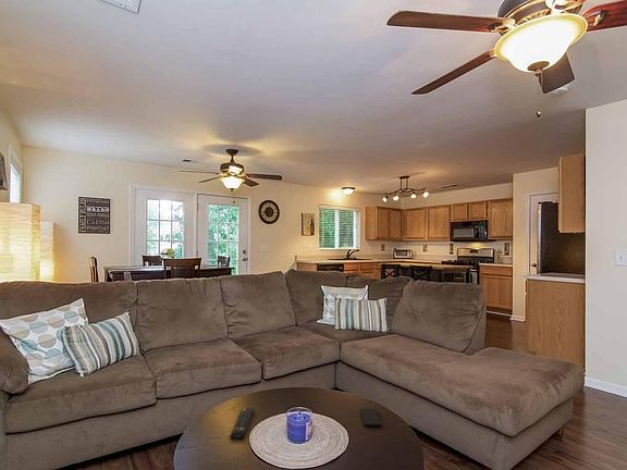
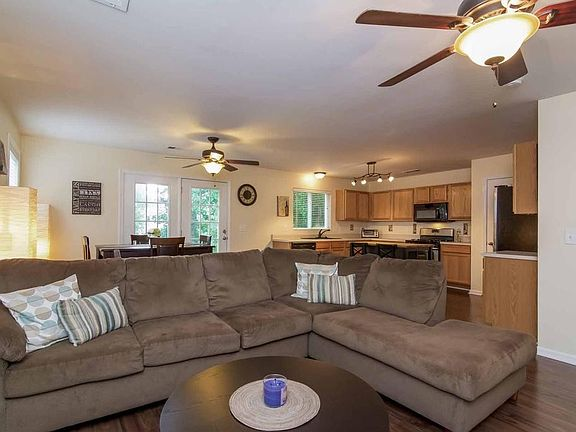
- remote control [230,407,256,441]
- smartphone [359,407,383,428]
